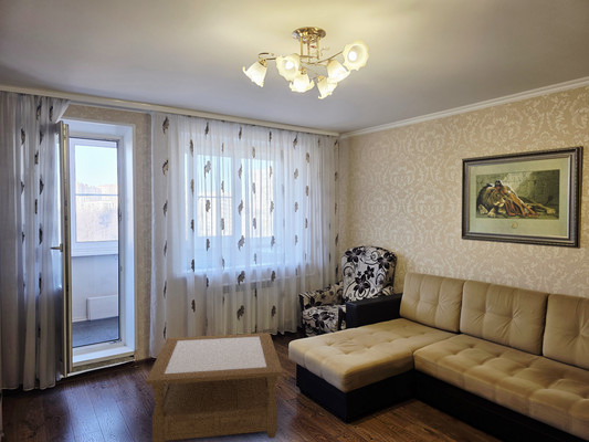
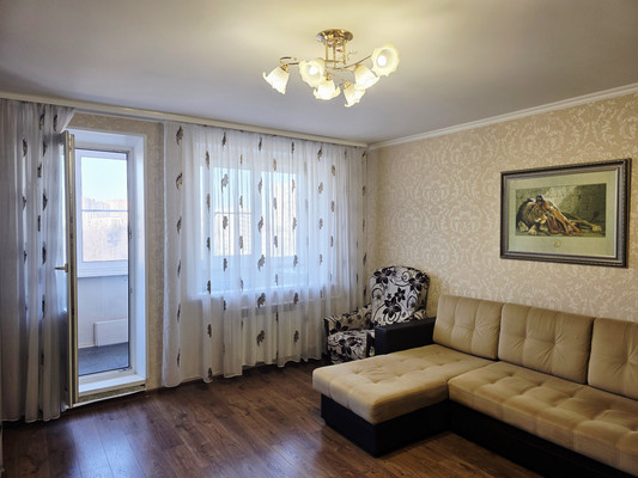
- coffee table [145,332,284,442]
